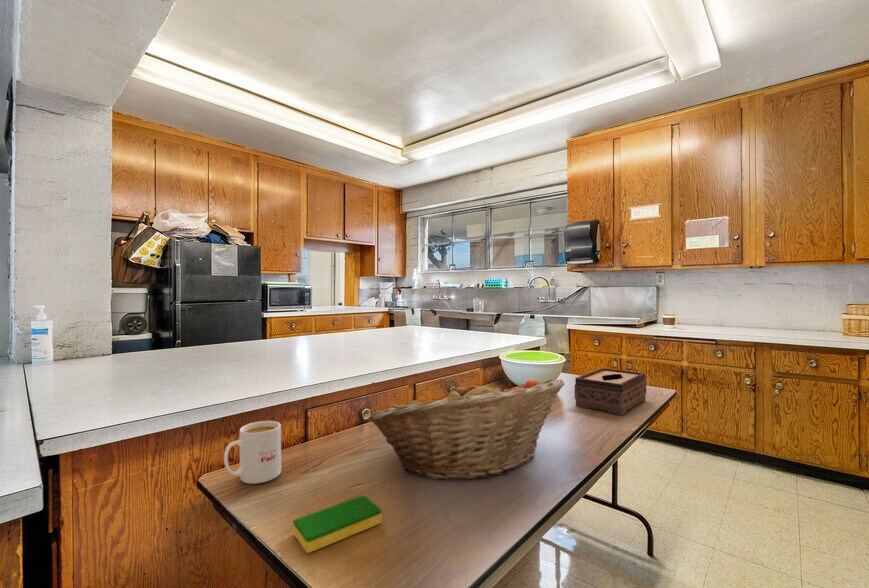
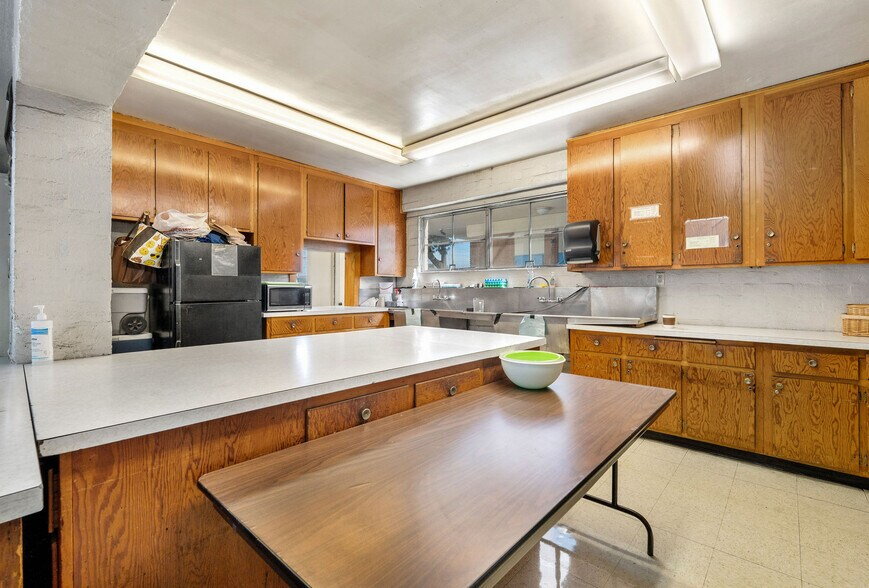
- tissue box [574,367,647,416]
- mug [223,420,282,485]
- dish sponge [292,495,383,554]
- fruit basket [368,378,566,481]
